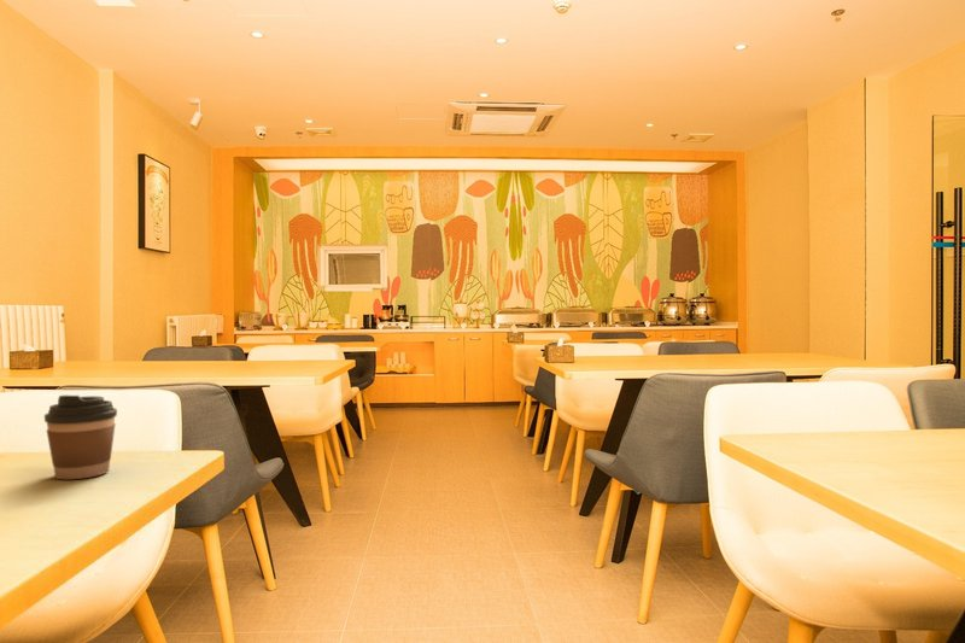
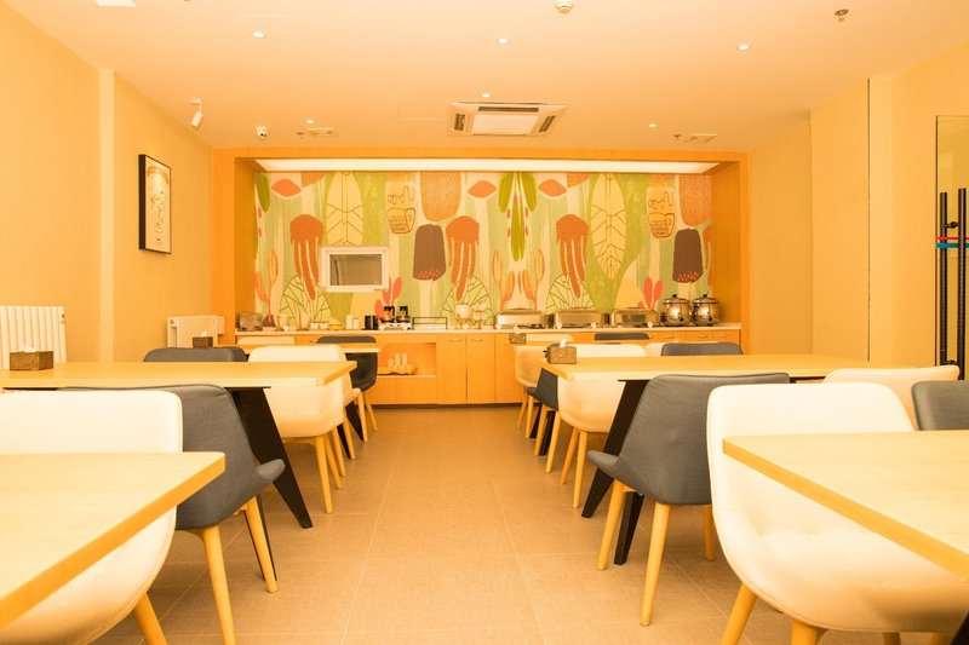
- coffee cup [43,394,118,480]
